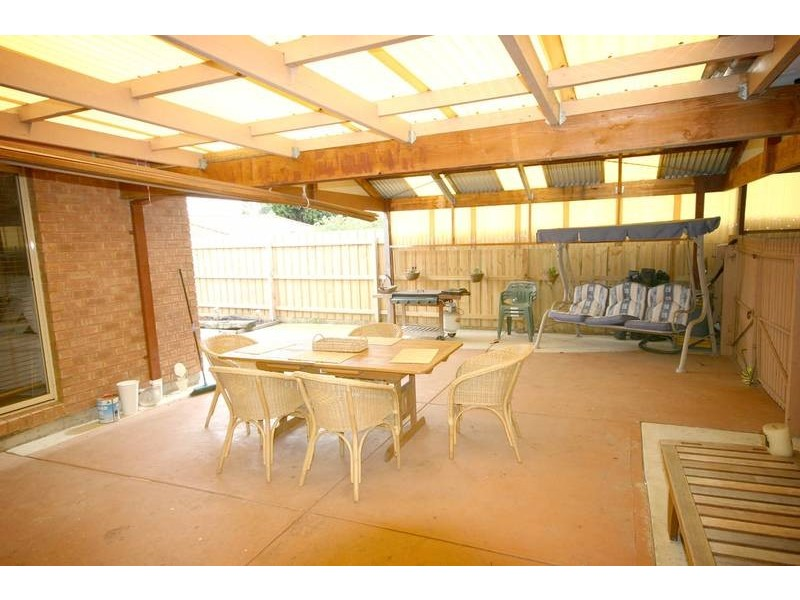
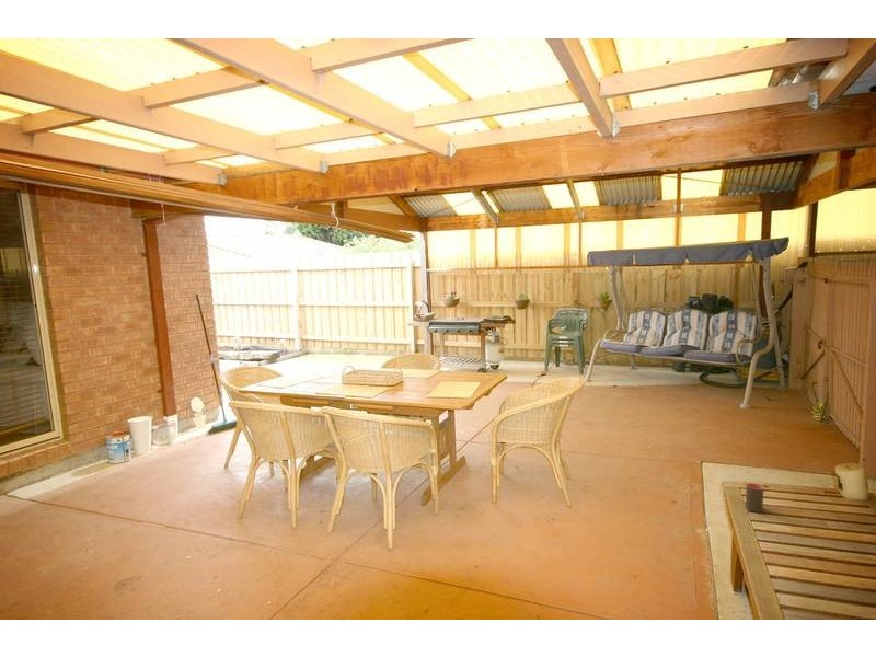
+ cup [745,482,764,514]
